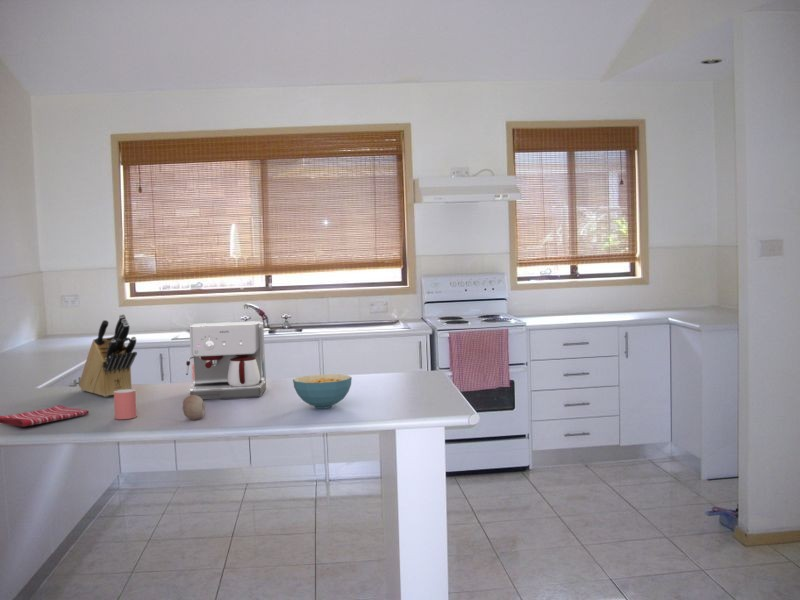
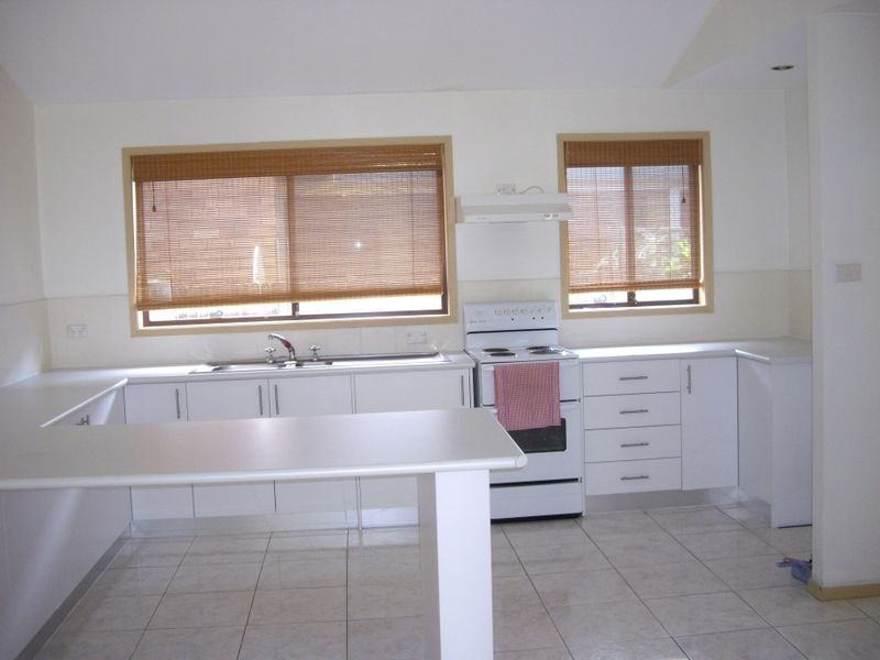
- knife block [78,313,138,398]
- cereal bowl [292,373,353,409]
- coffee maker [185,320,267,400]
- dish towel [0,404,90,428]
- fruit [182,395,206,421]
- cup [113,388,138,420]
